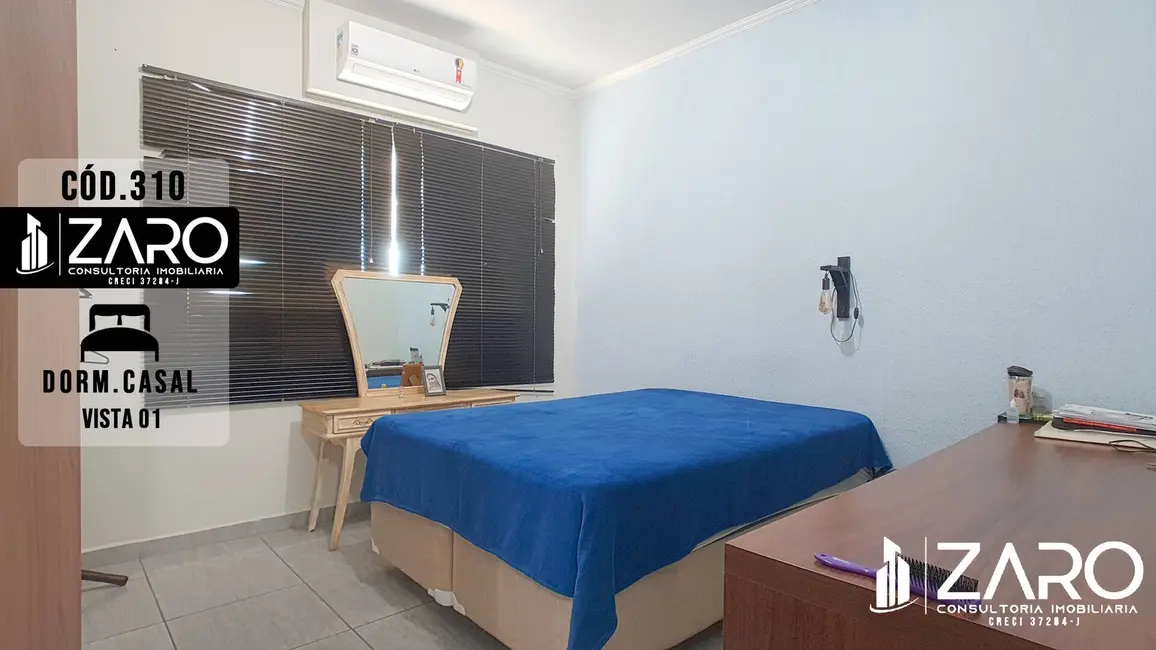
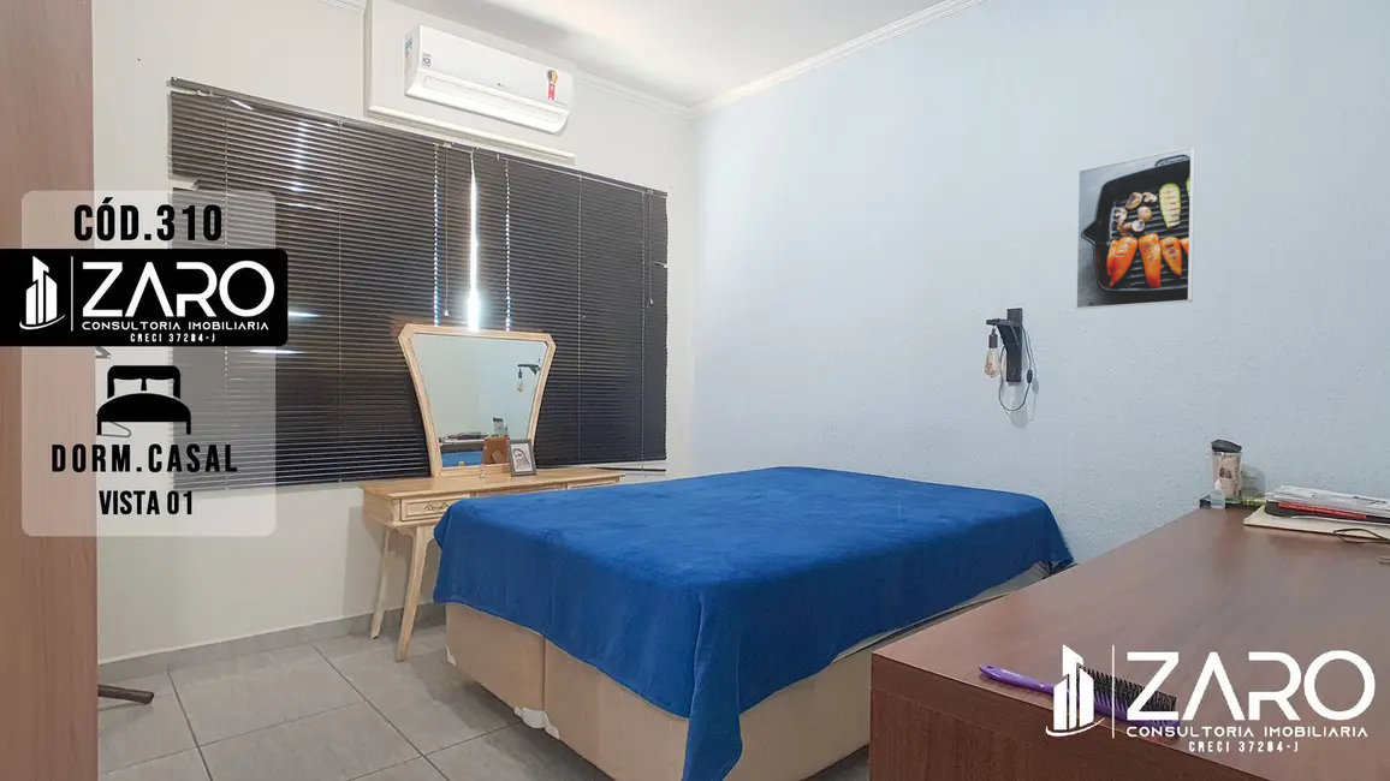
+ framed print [1075,145,1196,310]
